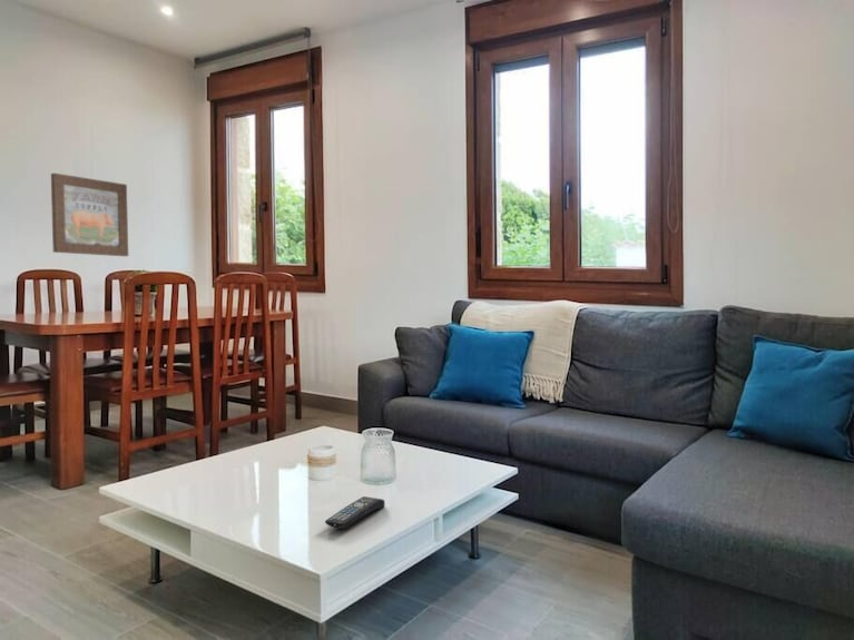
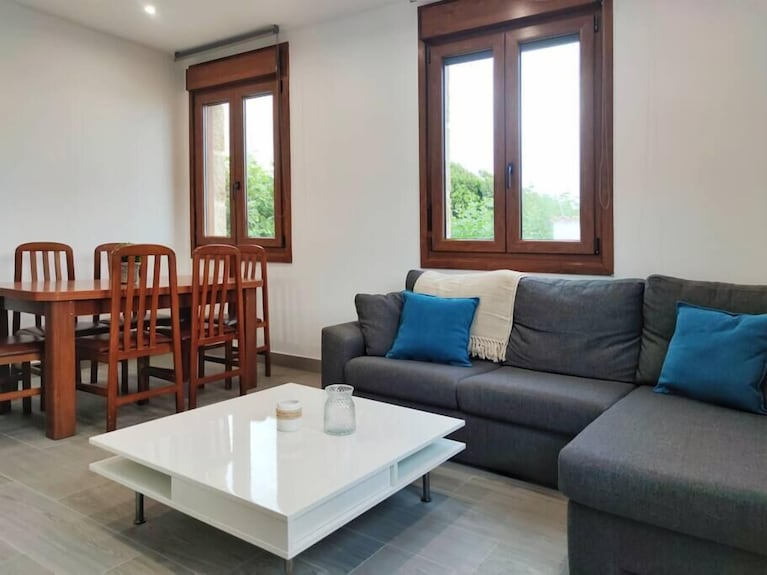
- wall art [50,173,129,257]
- remote control [324,495,386,530]
